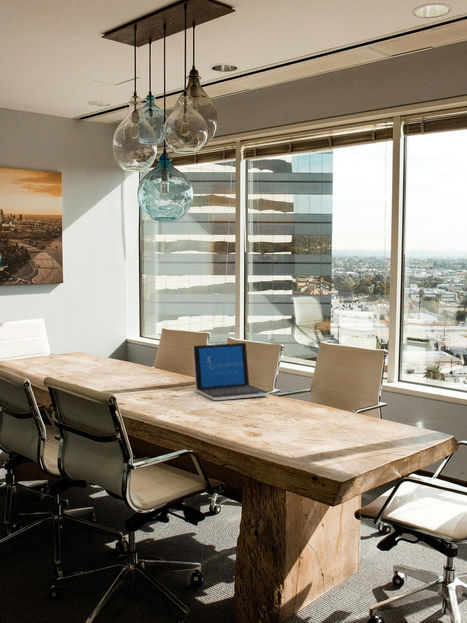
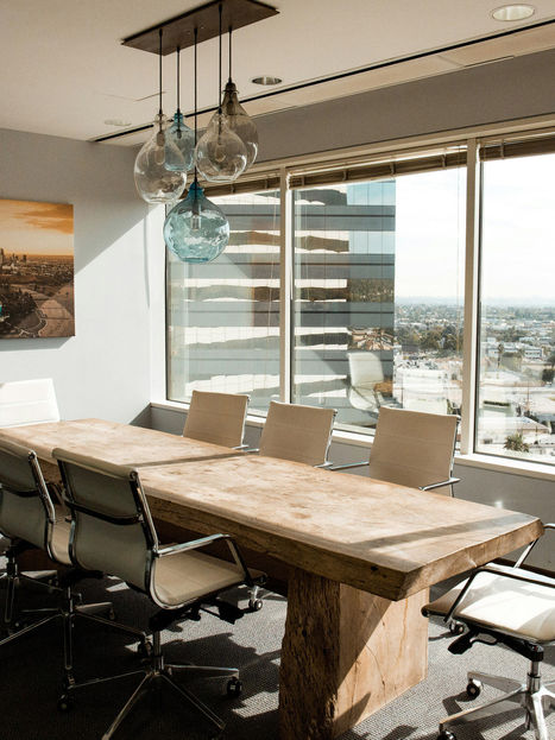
- laptop [192,342,270,401]
